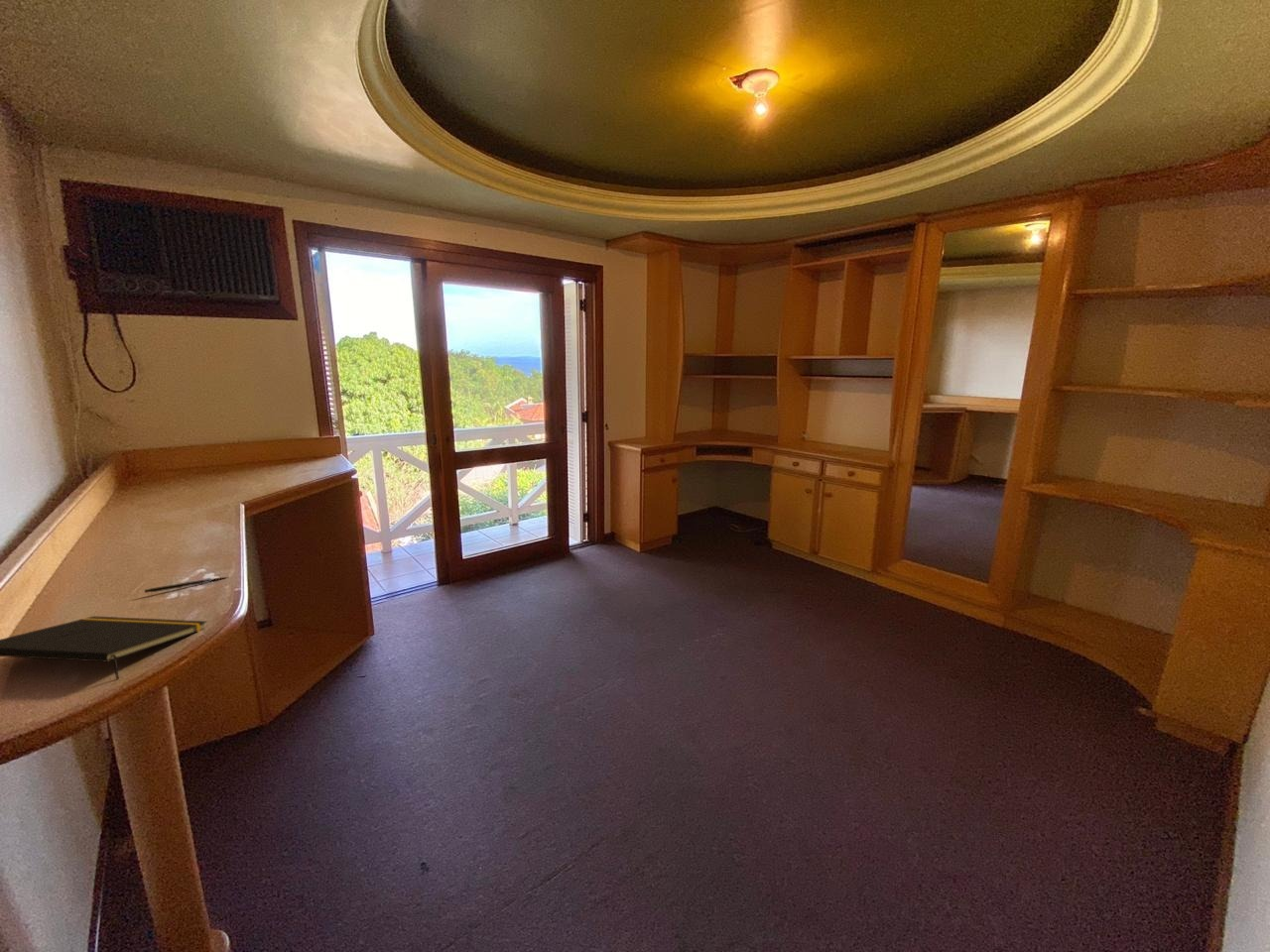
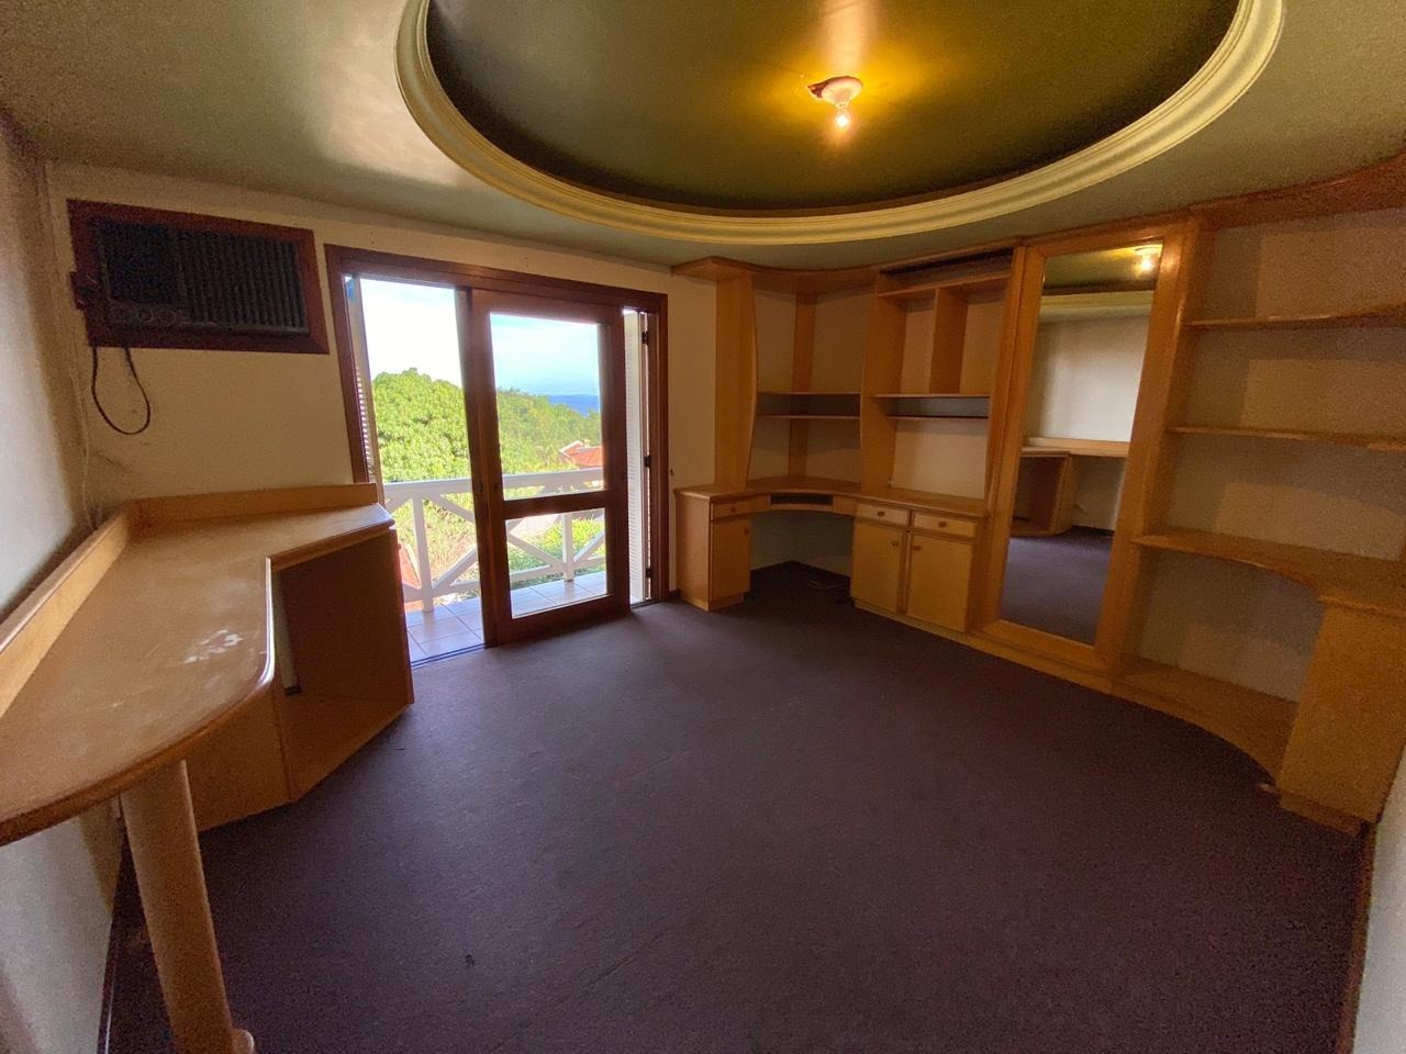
- notepad [0,615,207,681]
- pen [144,576,229,594]
